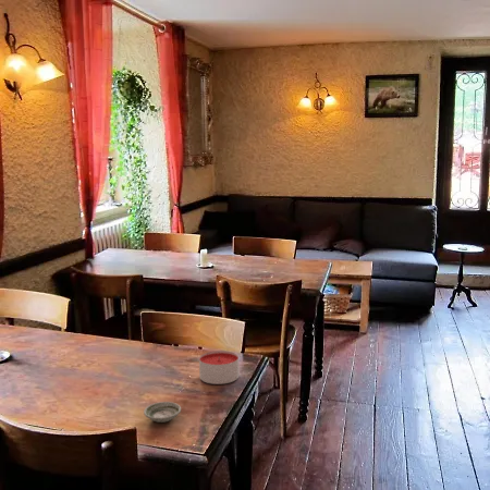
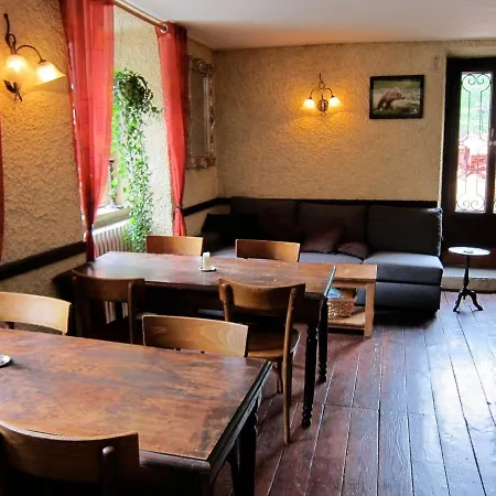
- candle [198,350,240,385]
- saucer [143,401,182,424]
